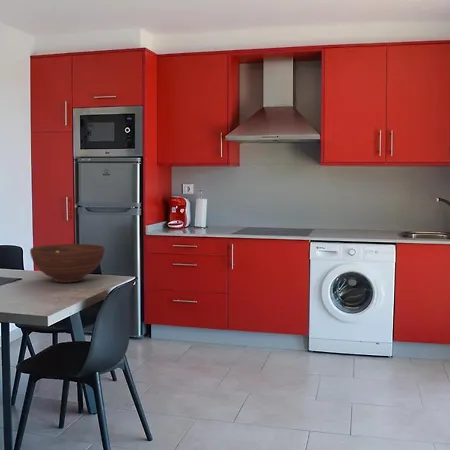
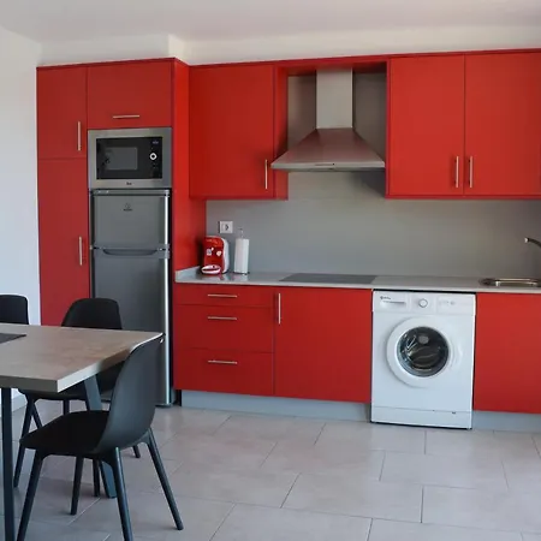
- fruit bowl [29,243,106,284]
